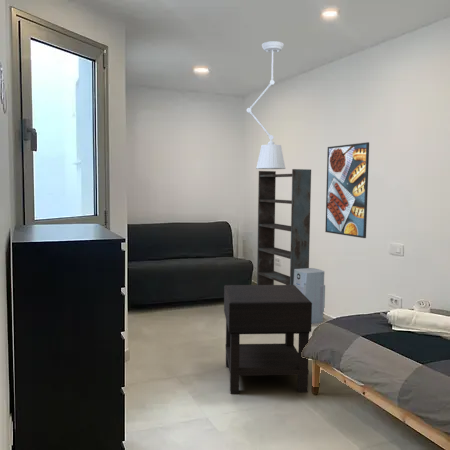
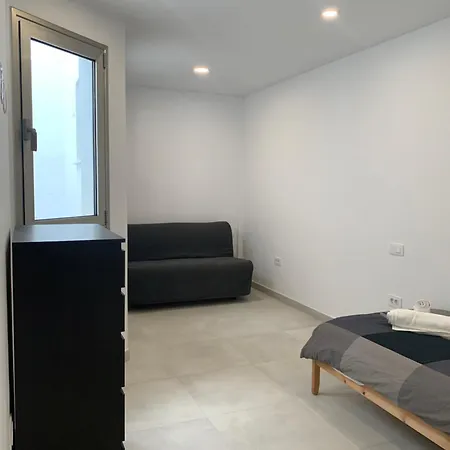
- air purifier [293,267,326,325]
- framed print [324,141,370,239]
- nightstand [223,284,313,395]
- pendant lamp [246,40,286,170]
- bookshelf [256,168,312,285]
